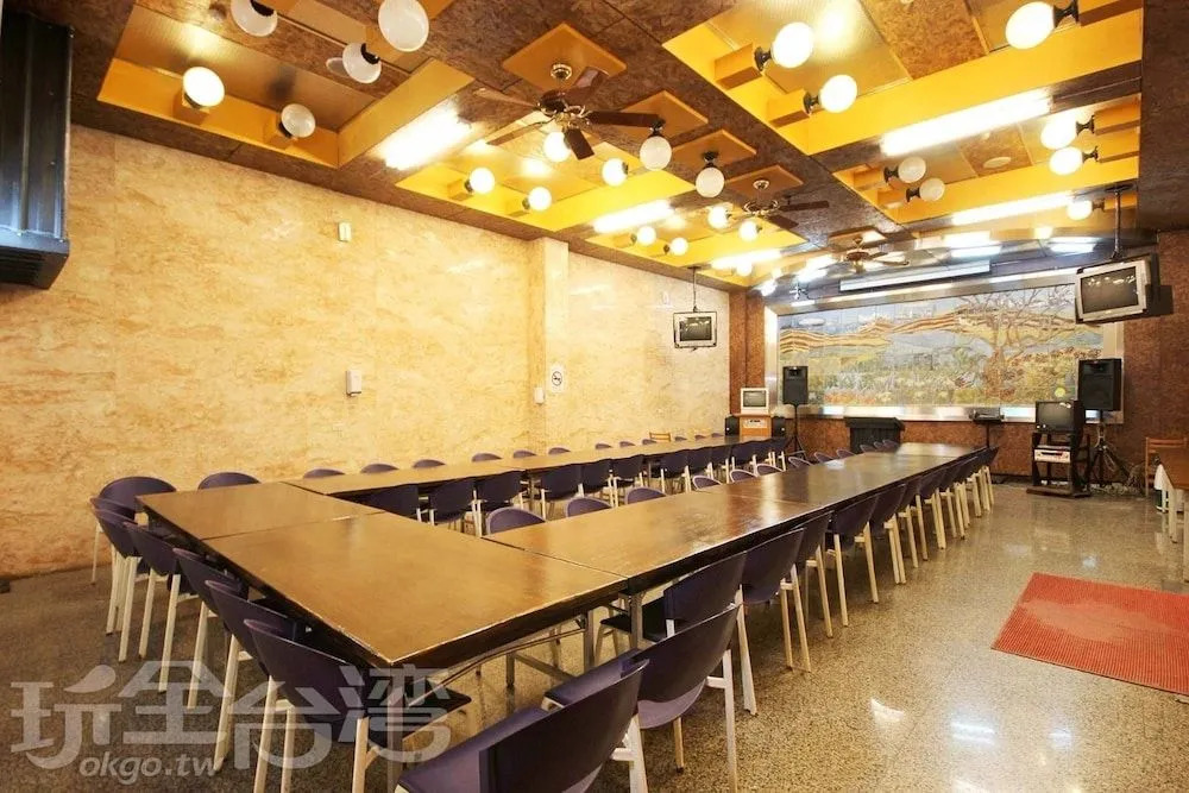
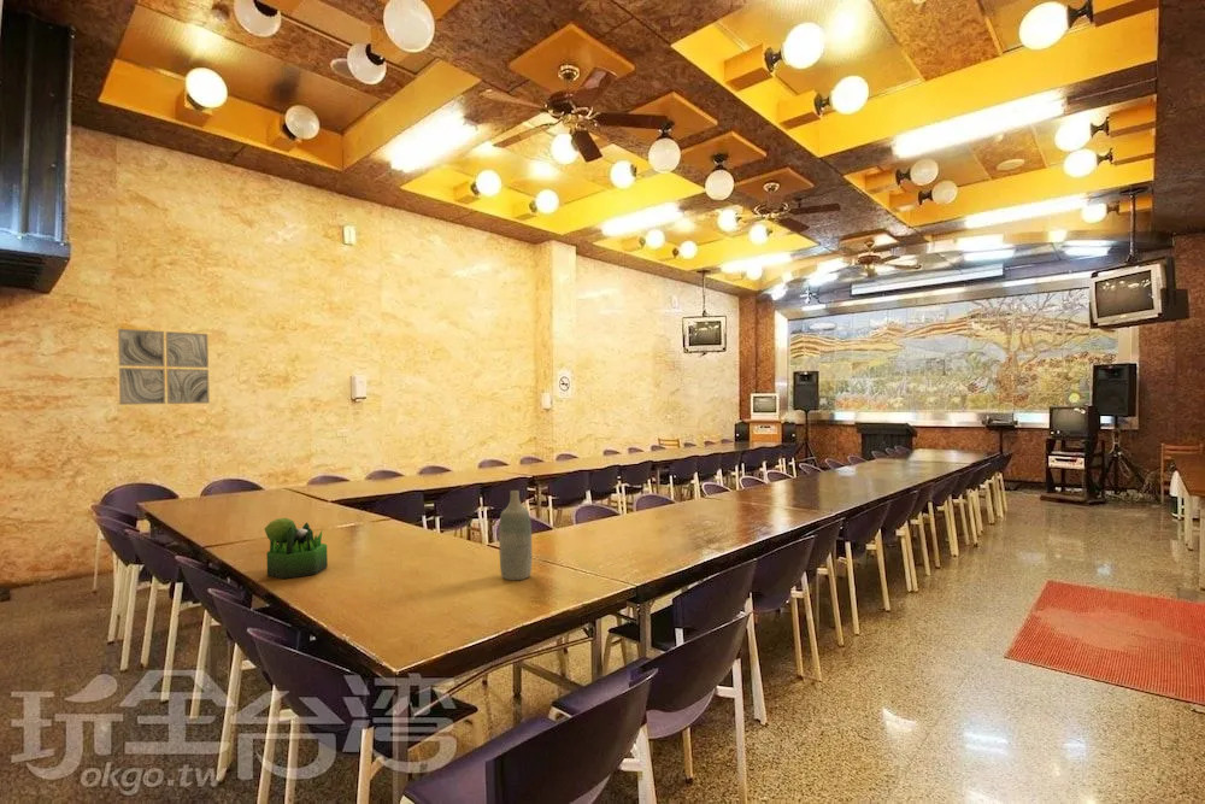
+ bottle [498,489,533,581]
+ wall art [117,328,211,406]
+ plant [264,517,329,580]
